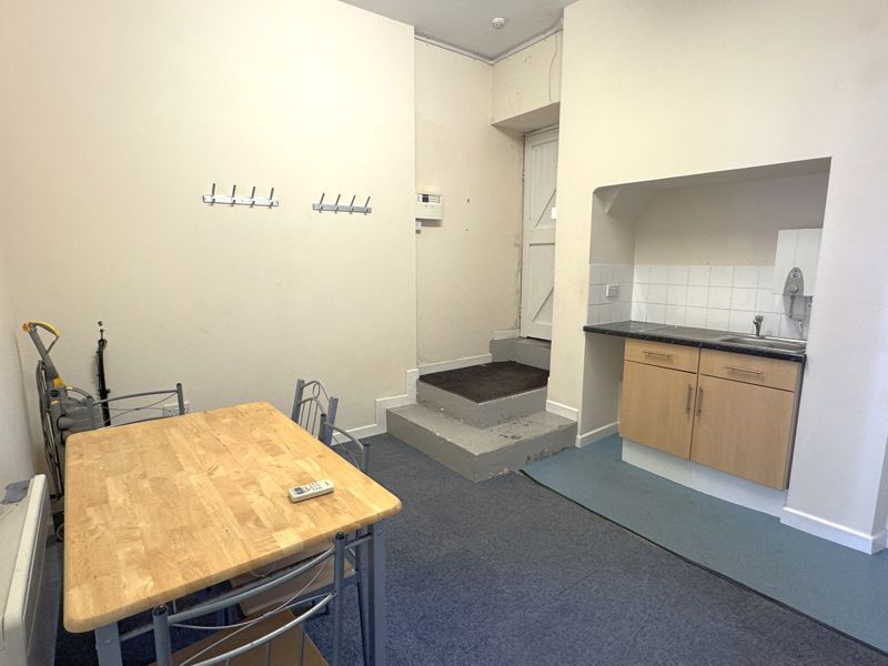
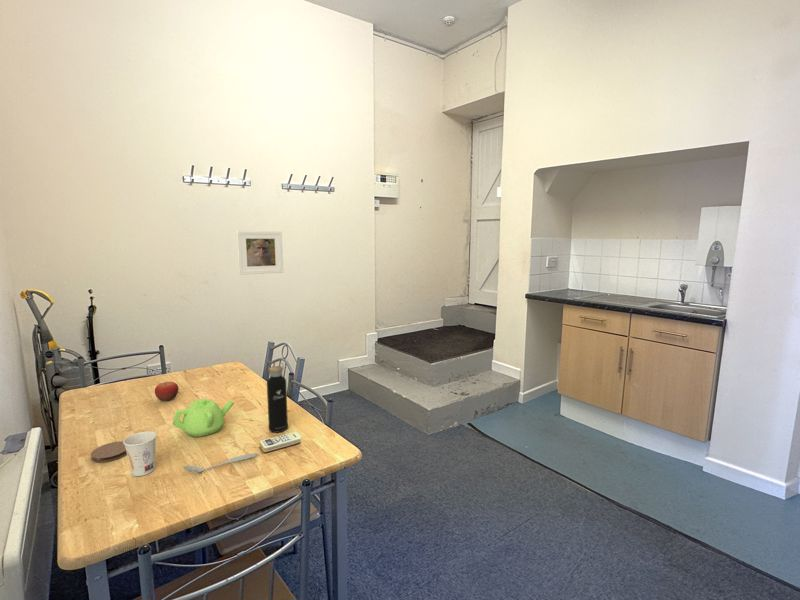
+ coaster [90,440,127,463]
+ teapot [172,398,235,438]
+ spoon [182,452,259,473]
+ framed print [236,230,284,276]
+ water bottle [266,360,289,434]
+ fruit [154,380,179,402]
+ cup [123,430,158,477]
